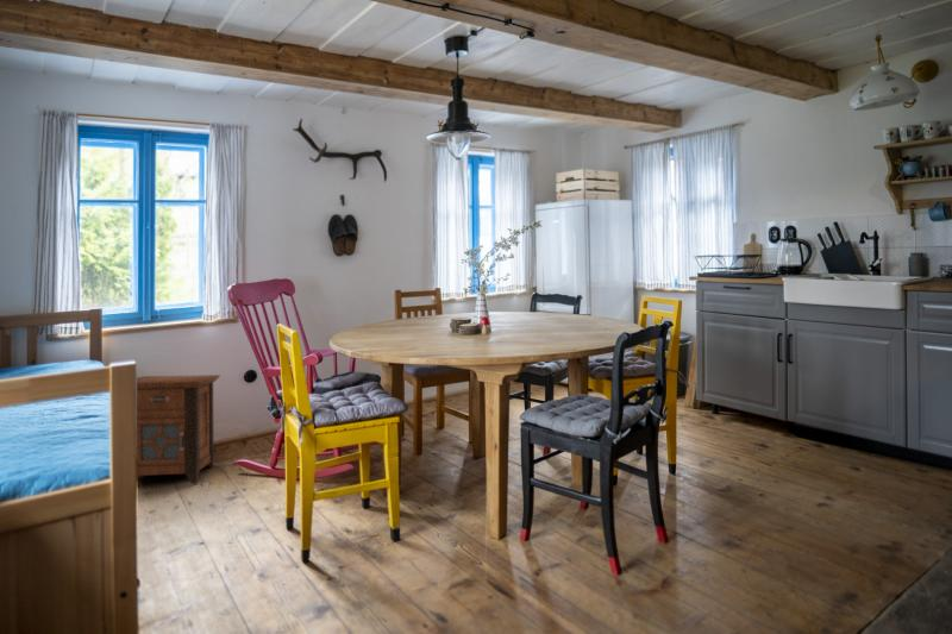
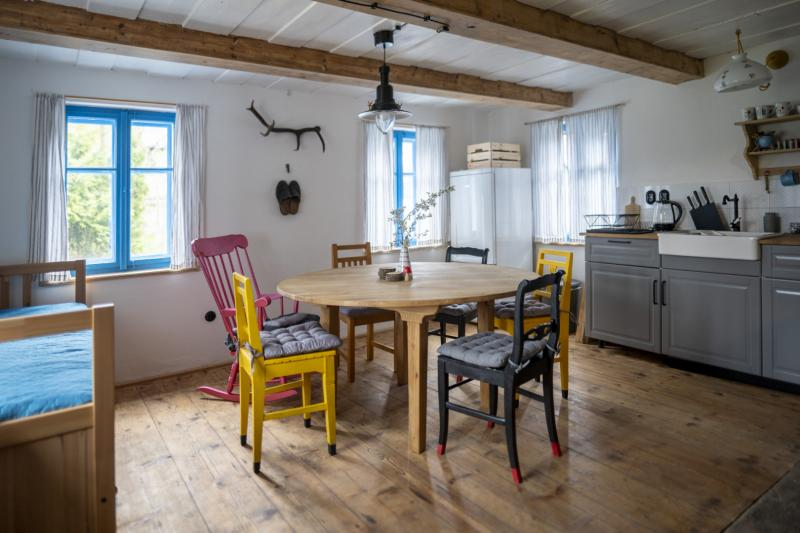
- nightstand [136,374,221,485]
